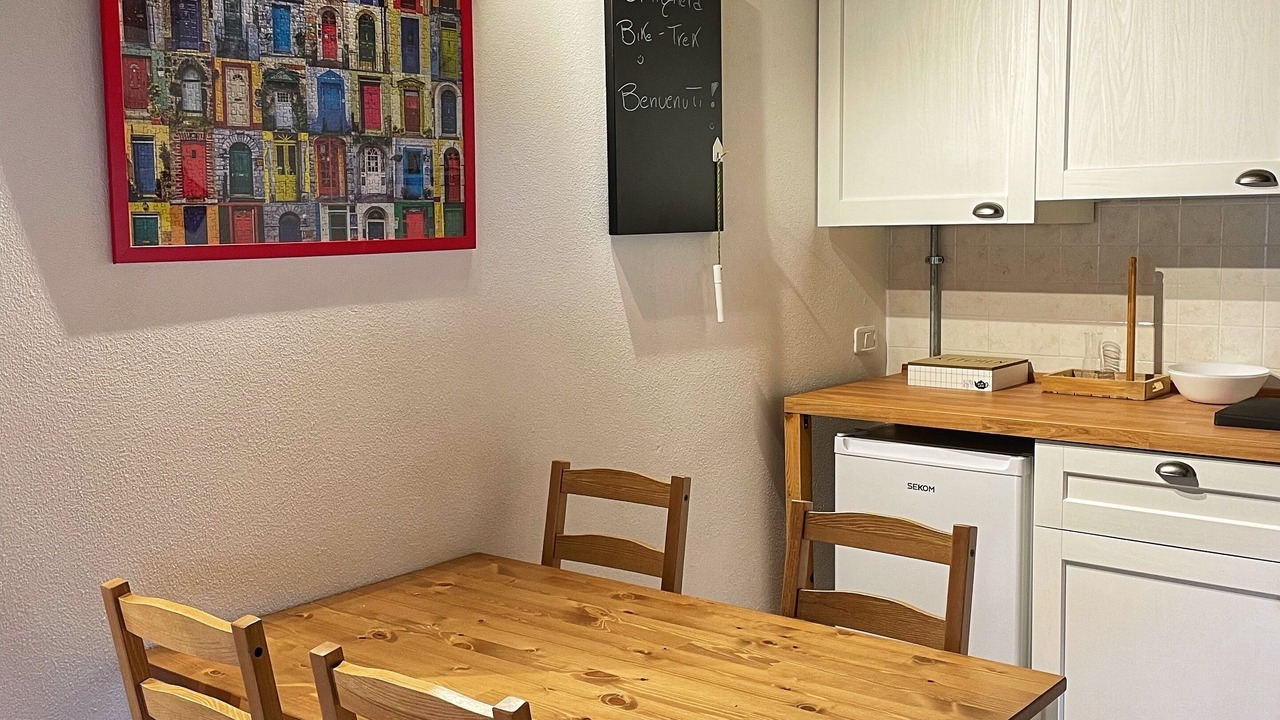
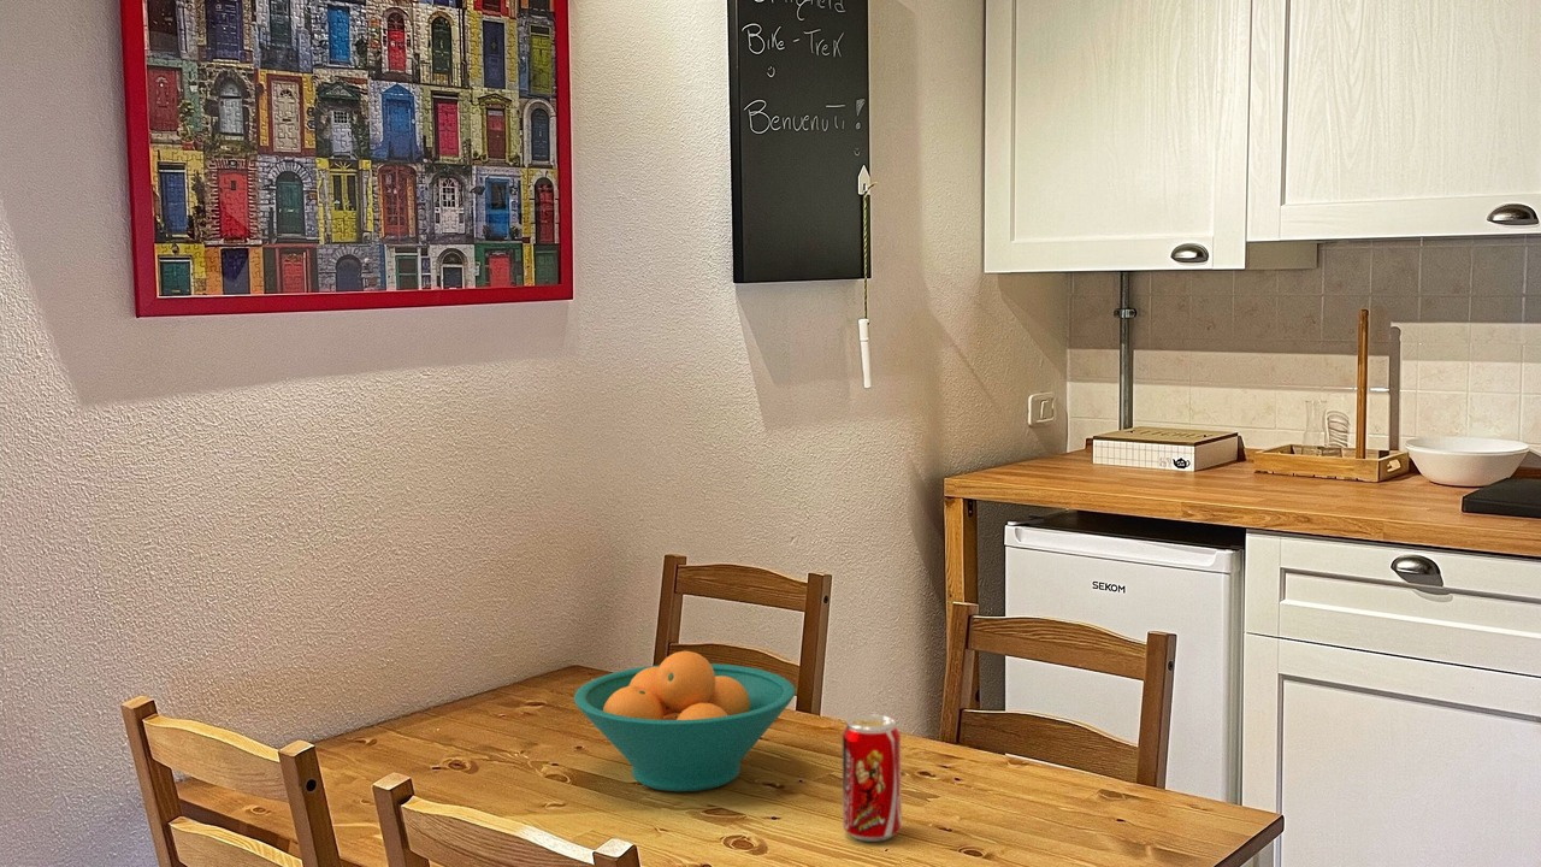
+ beverage can [840,714,903,843]
+ fruit bowl [573,650,797,792]
